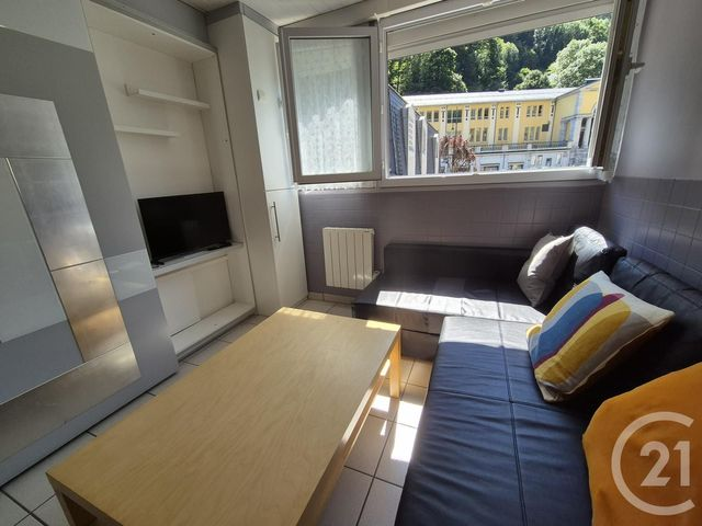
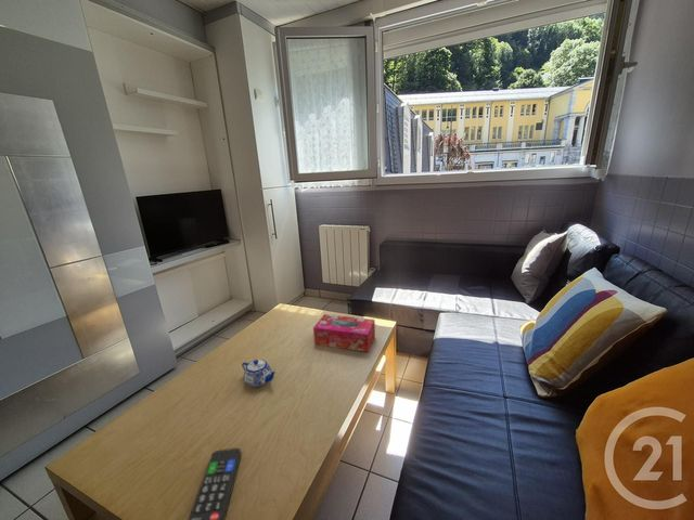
+ tissue box [312,313,376,353]
+ remote control [188,447,243,520]
+ teapot [241,359,277,388]
